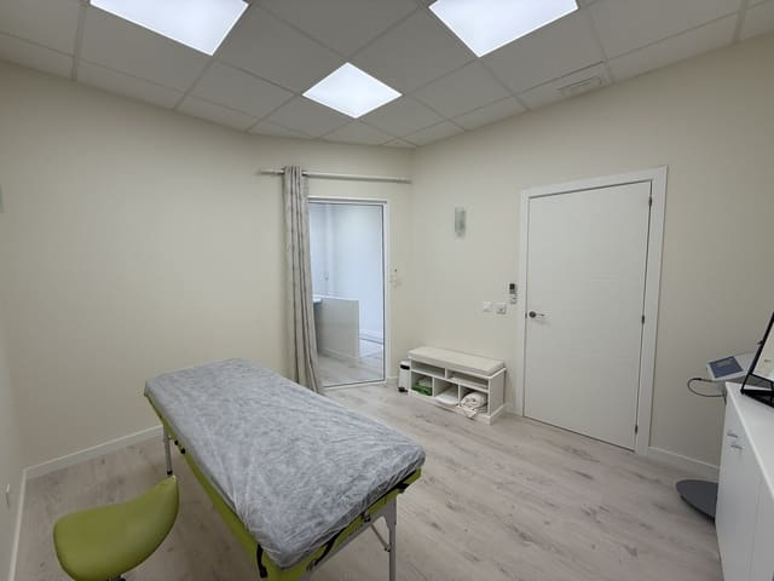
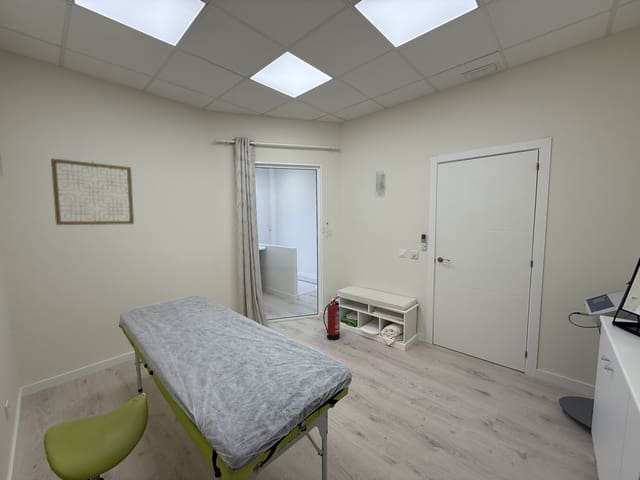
+ fire extinguisher [322,296,341,341]
+ wall art [50,157,135,226]
